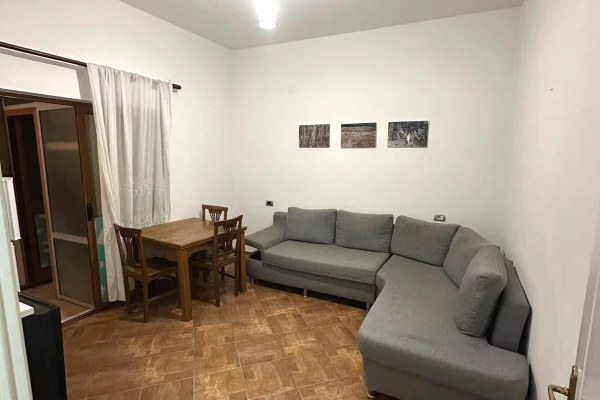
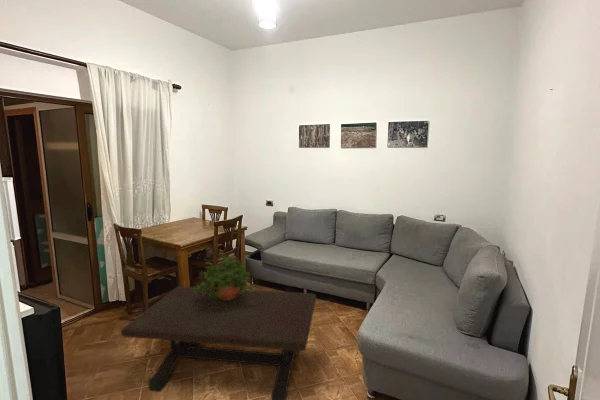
+ potted plant [194,254,255,301]
+ coffee table [120,285,317,400]
